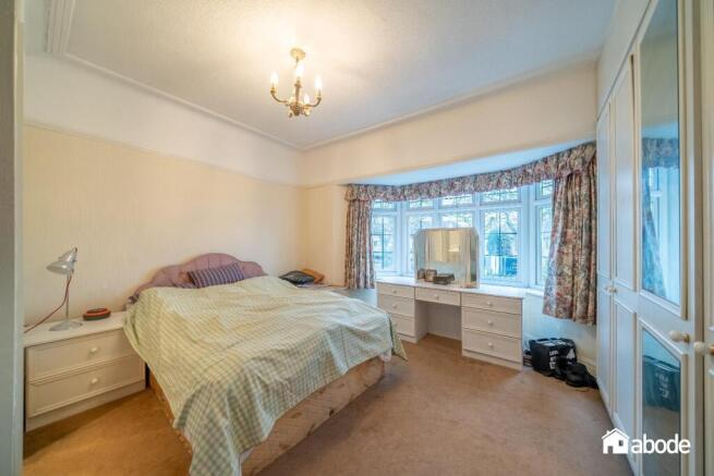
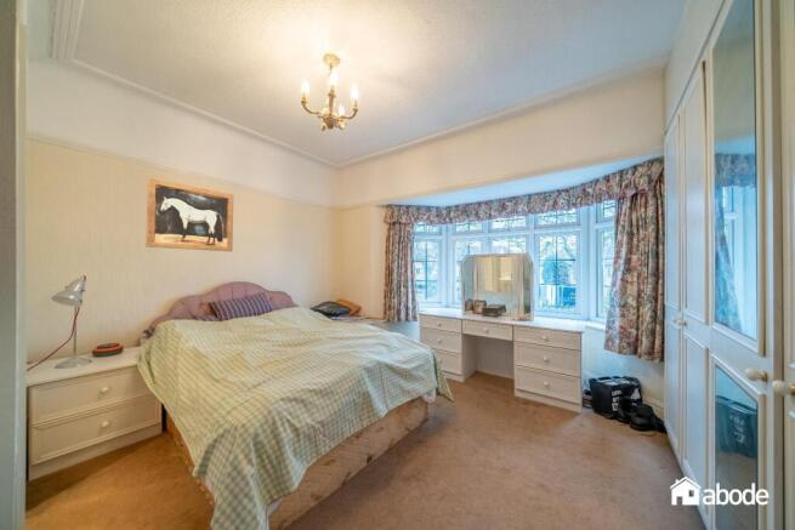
+ wall art [144,177,234,252]
